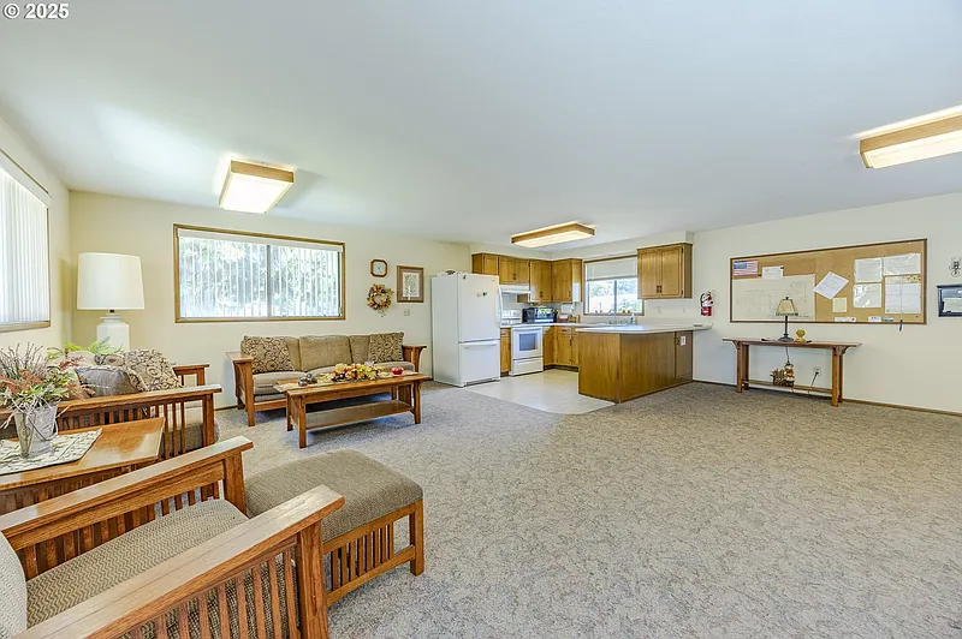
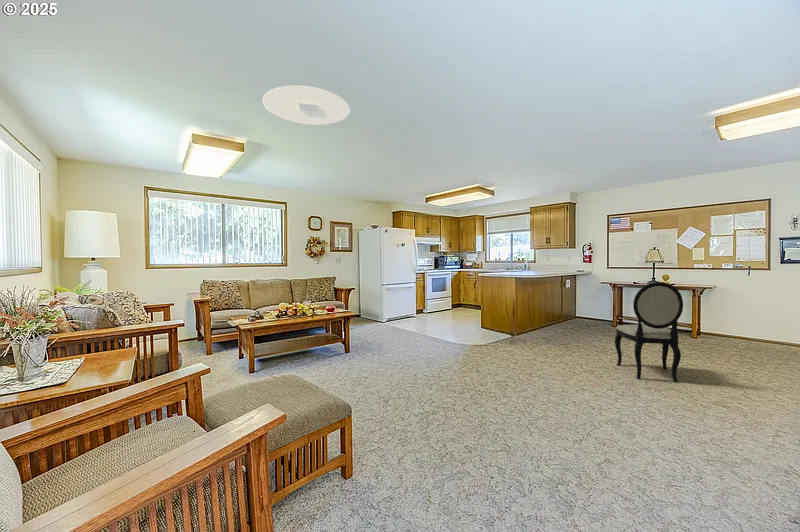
+ ceiling light [261,85,351,126]
+ dining chair [614,281,684,383]
